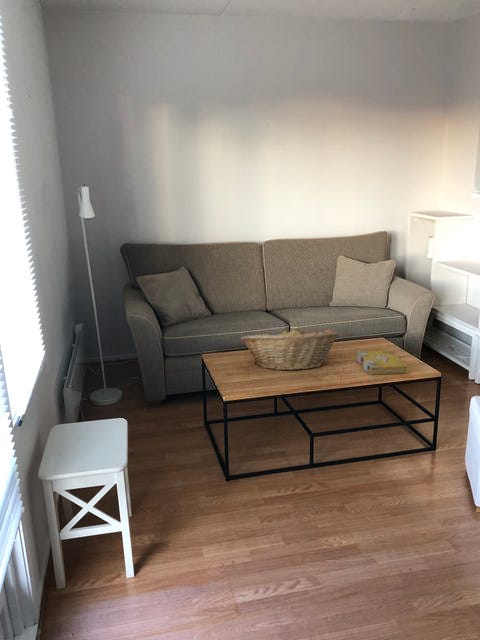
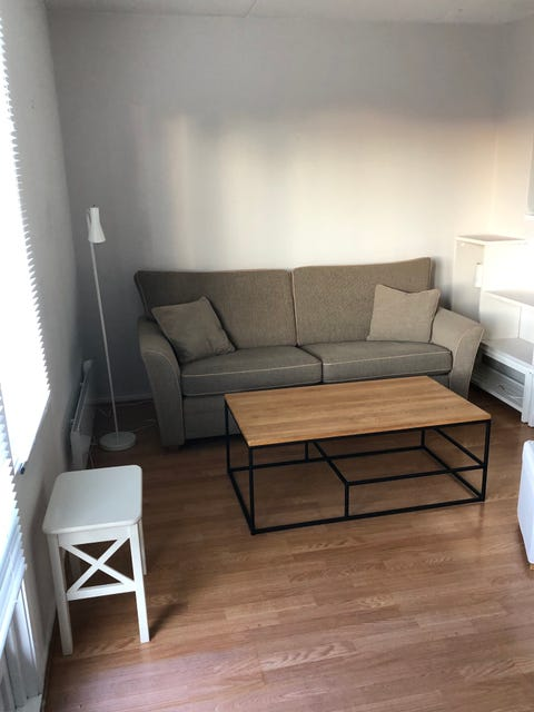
- fruit basket [240,325,339,372]
- spell book [356,349,411,375]
